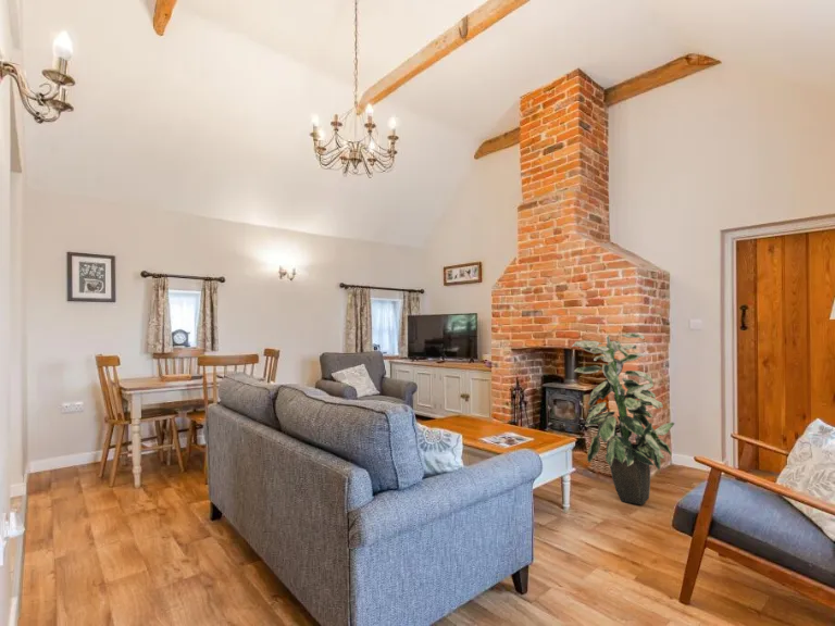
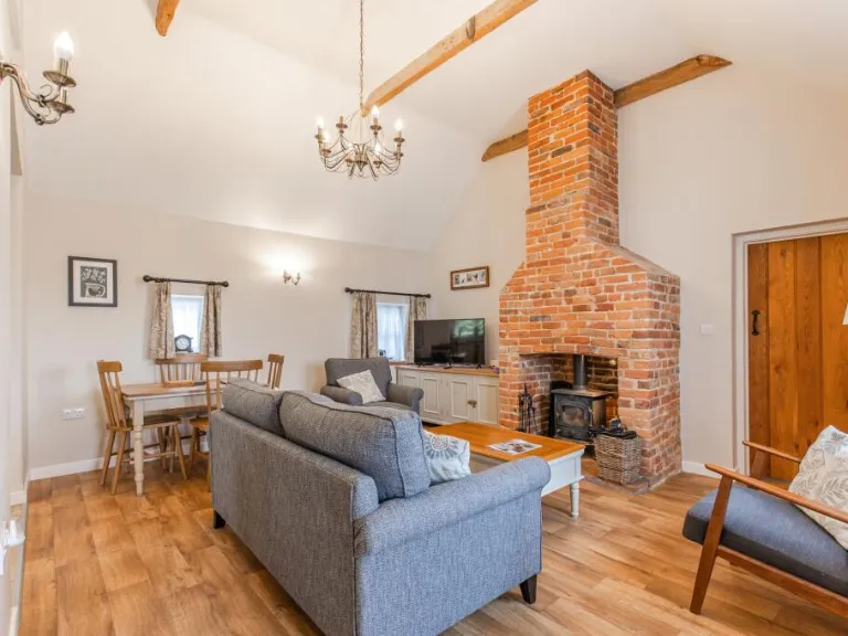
- indoor plant [571,331,676,505]
